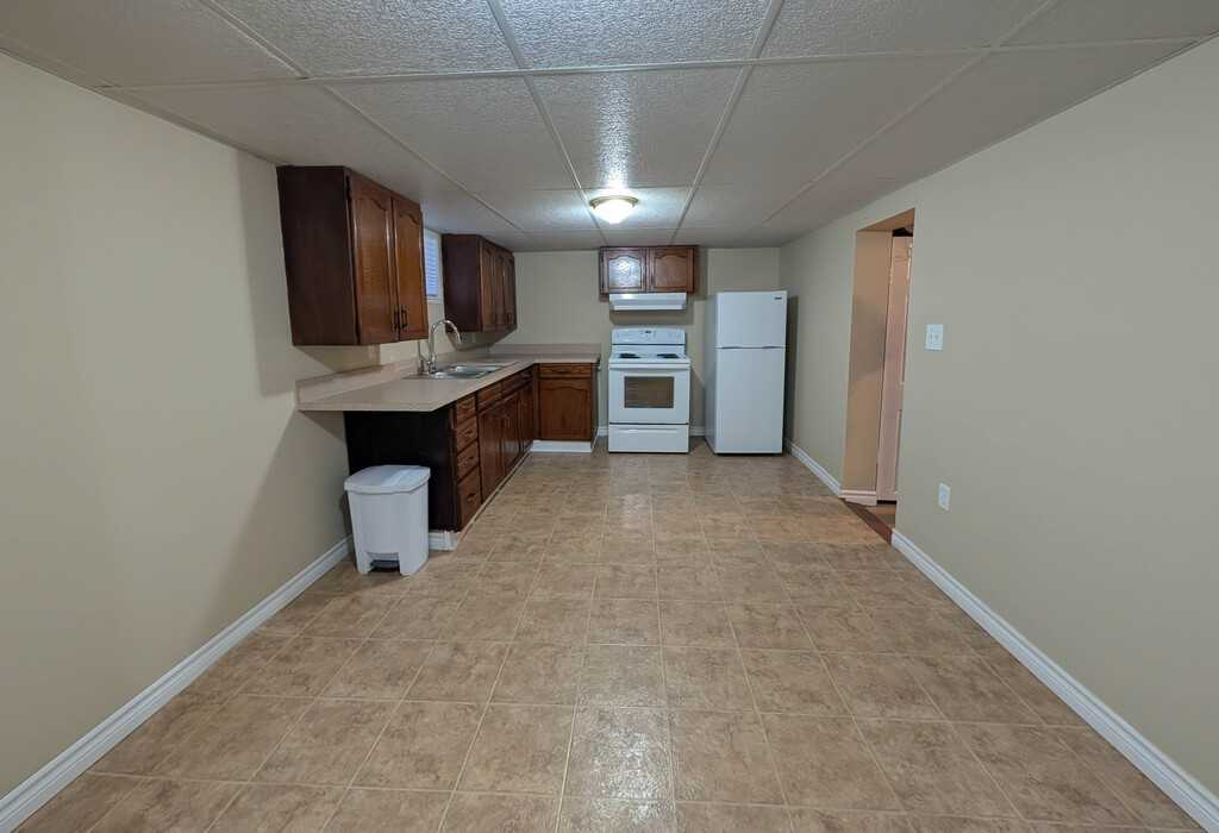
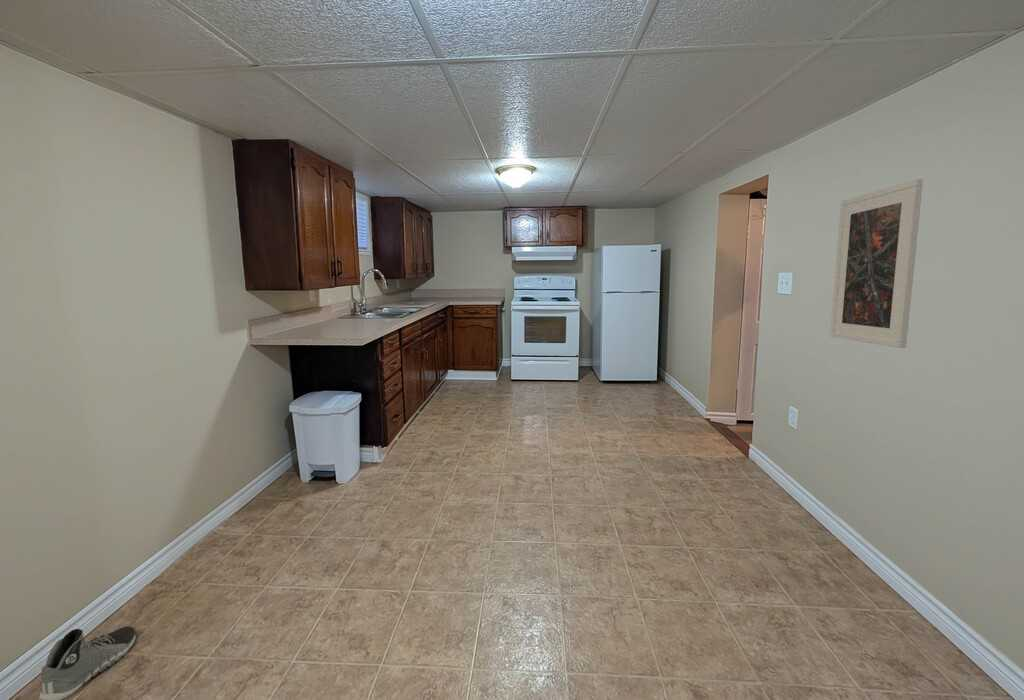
+ sneaker [38,625,137,700]
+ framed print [829,178,924,349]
